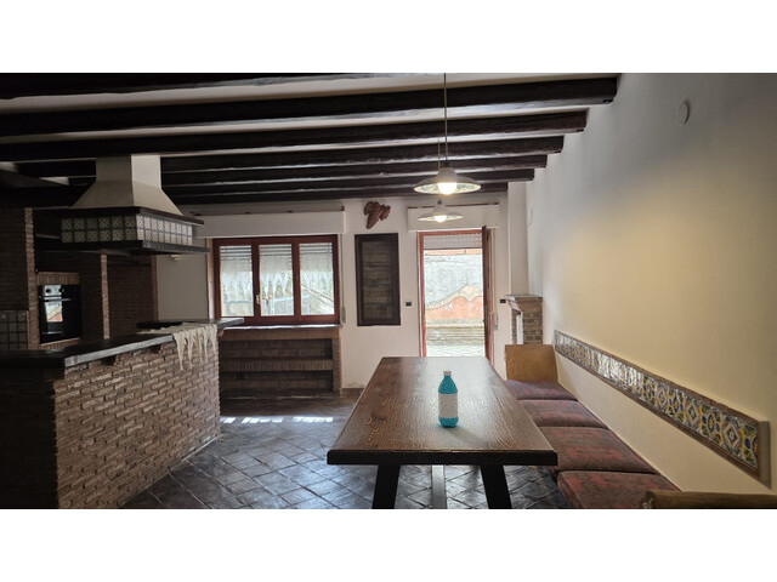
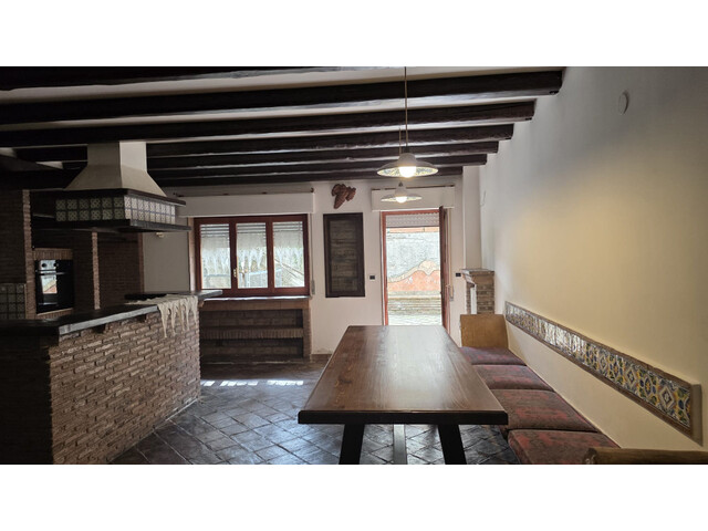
- water bottle [437,369,460,428]
